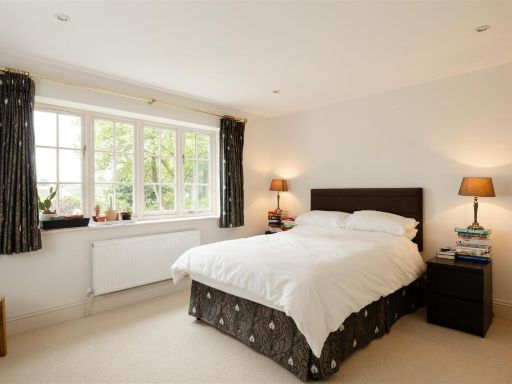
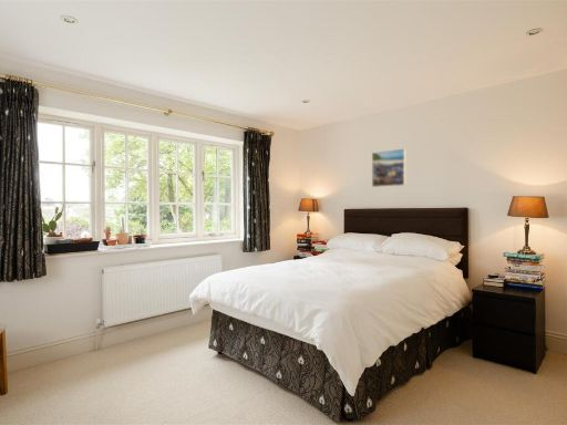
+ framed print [371,147,406,188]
